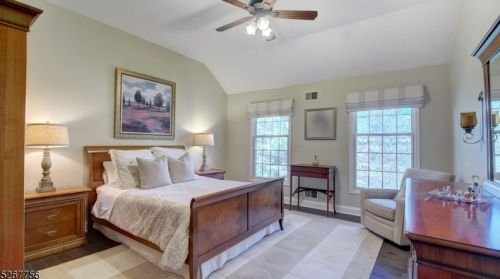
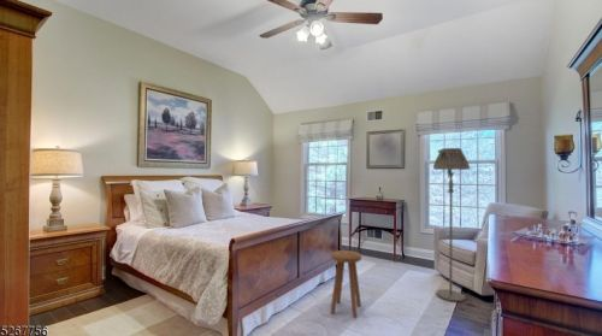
+ floor lamp [432,147,471,302]
+ stool [330,249,362,318]
